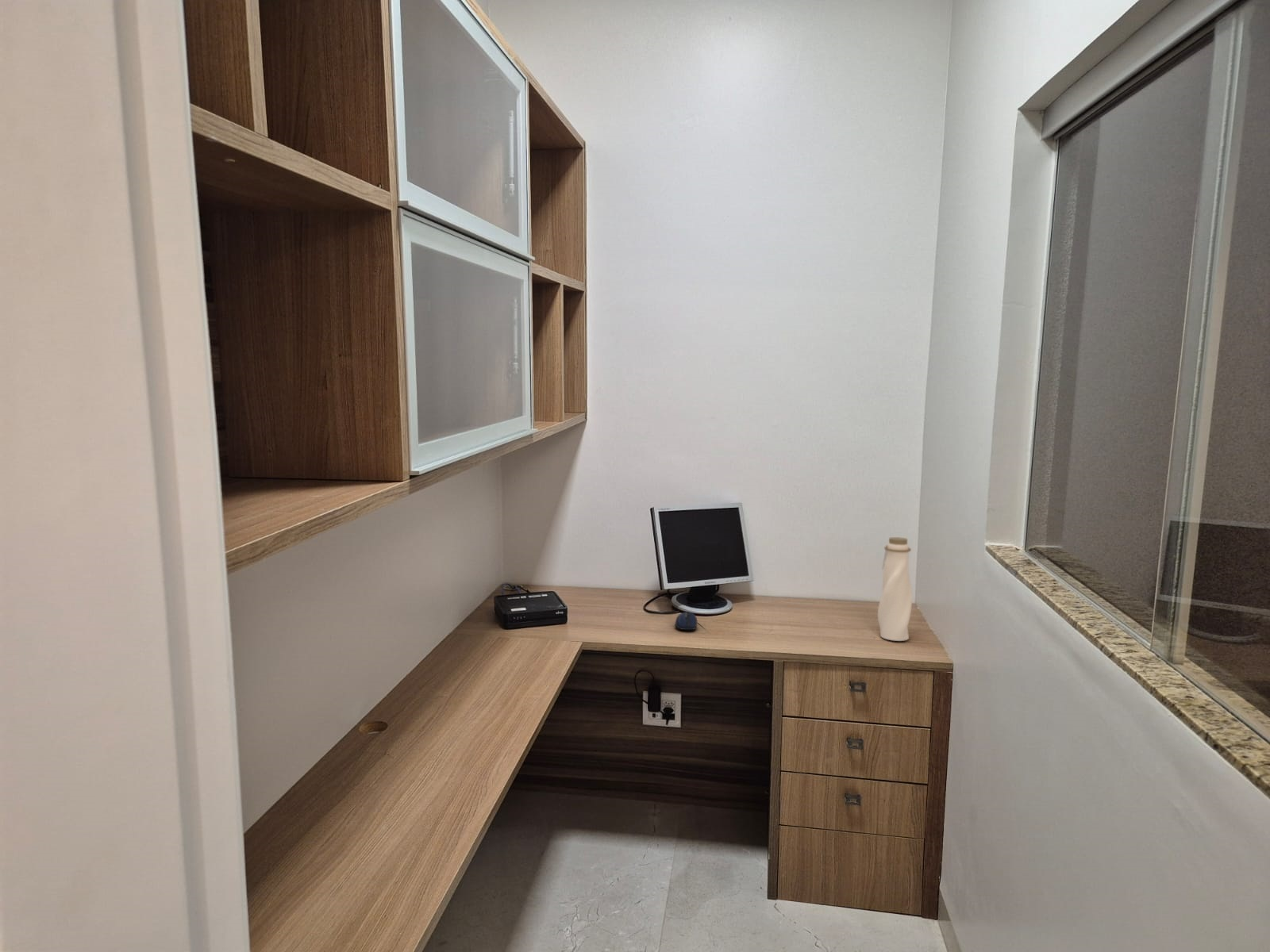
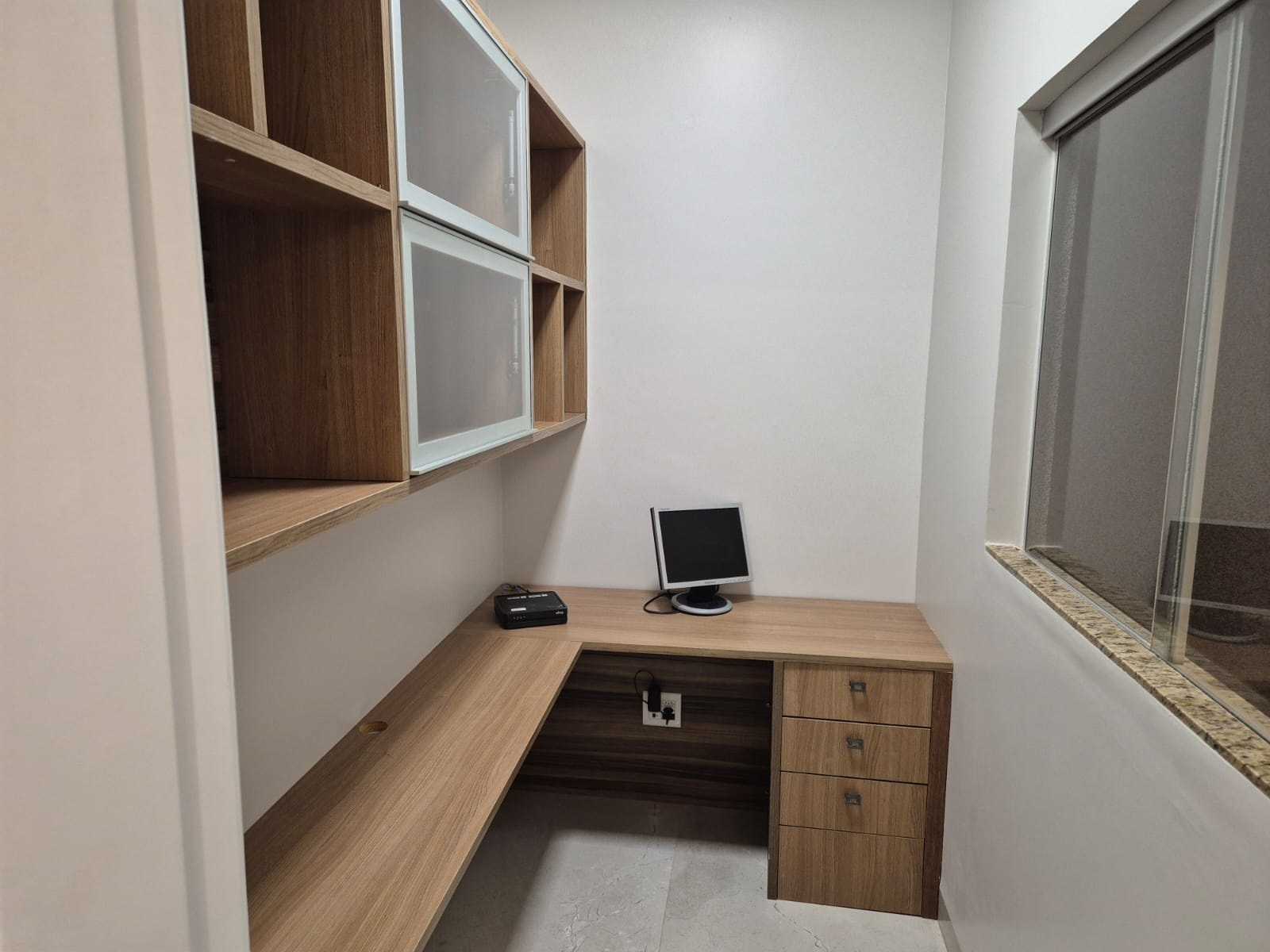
- water bottle [877,536,913,642]
- computer mouse [675,611,698,631]
